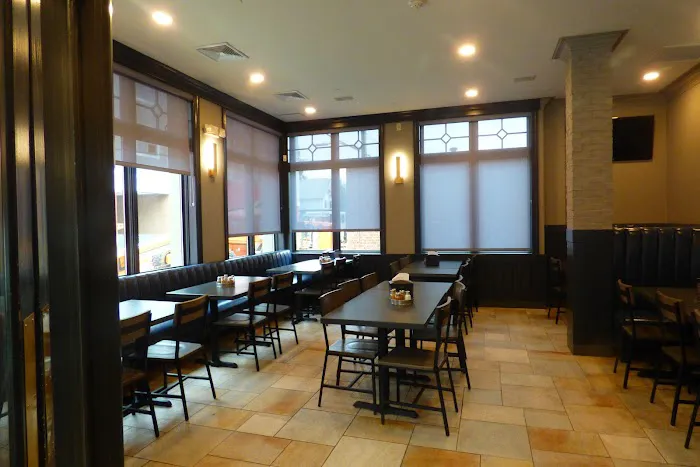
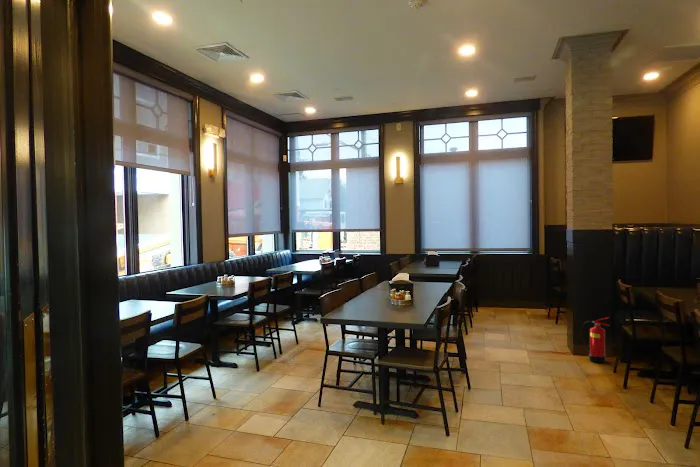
+ fire extinguisher [579,316,611,364]
